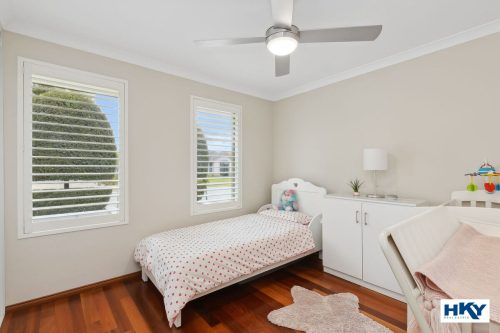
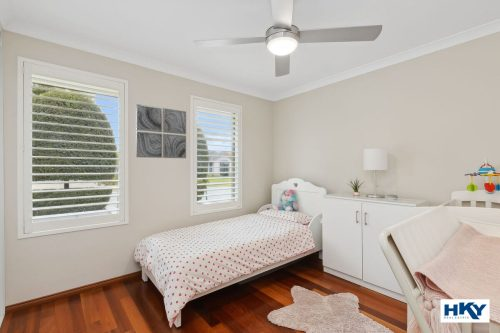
+ wall art [135,103,187,159]
